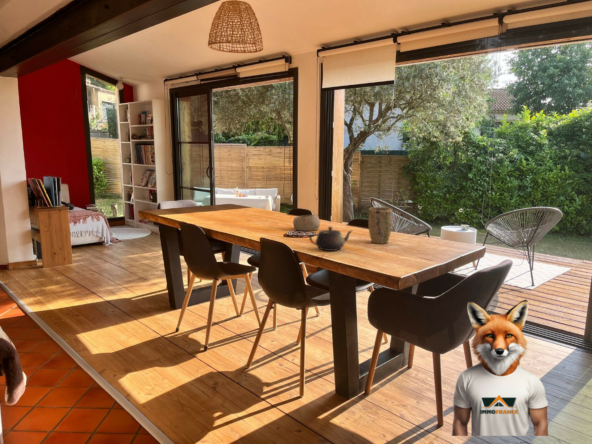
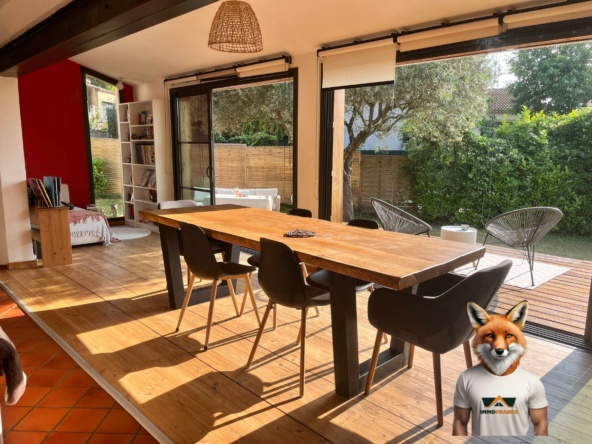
- teapot [308,226,354,252]
- plant pot [367,206,393,245]
- bowl [292,213,321,232]
